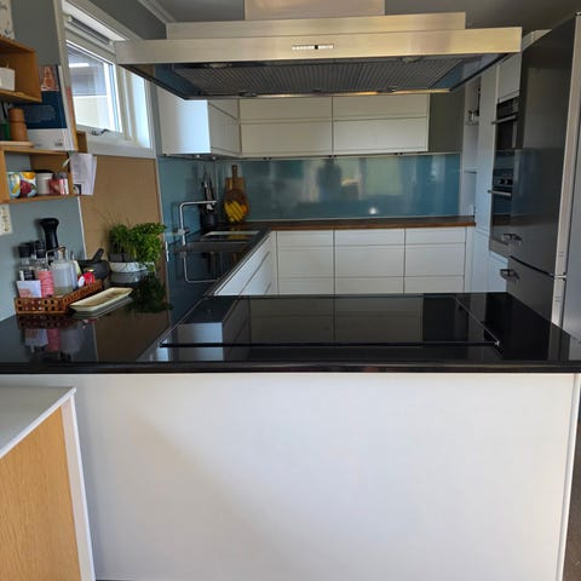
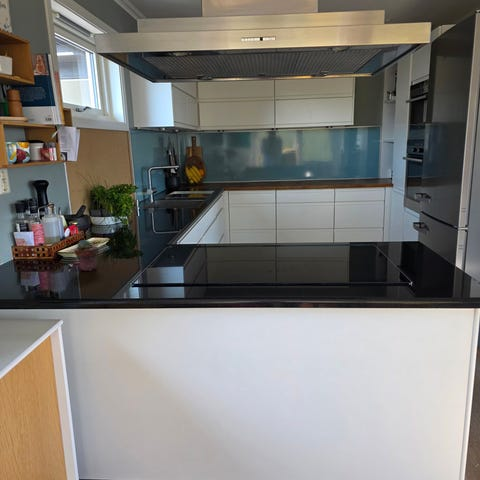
+ potted succulent [73,239,100,272]
